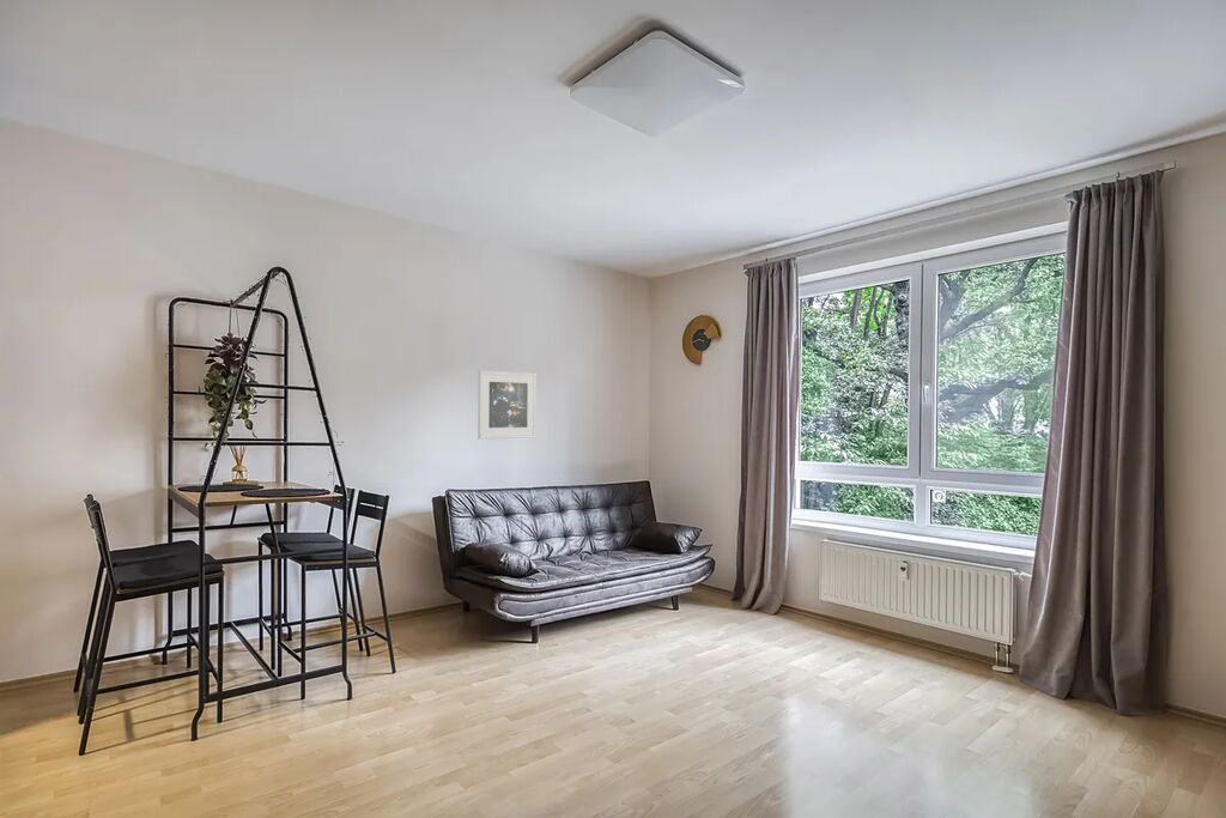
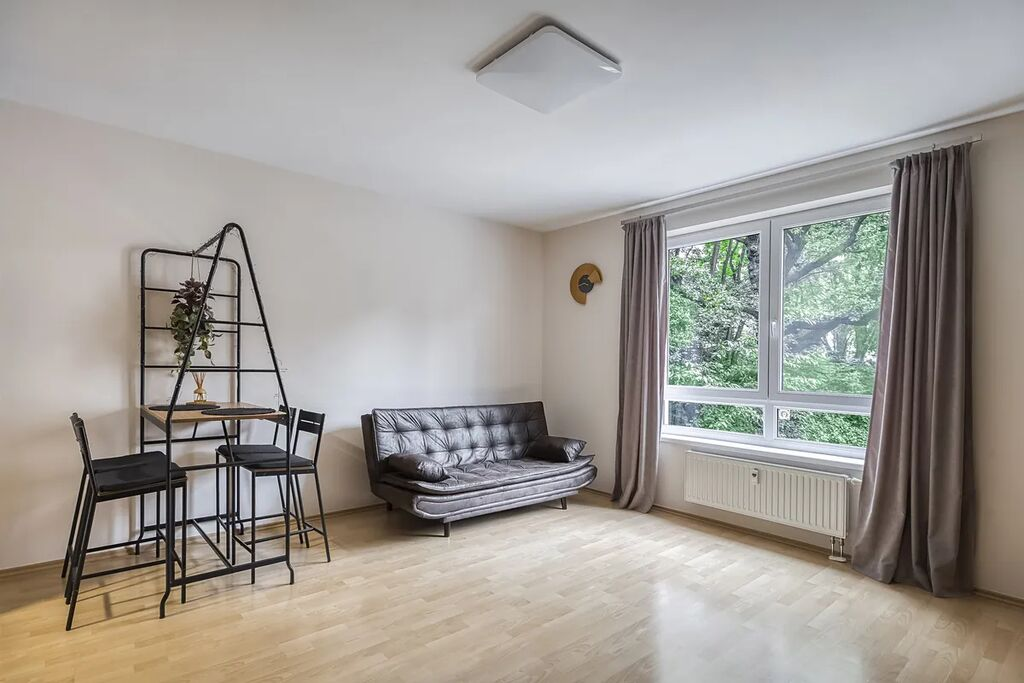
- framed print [477,369,538,440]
